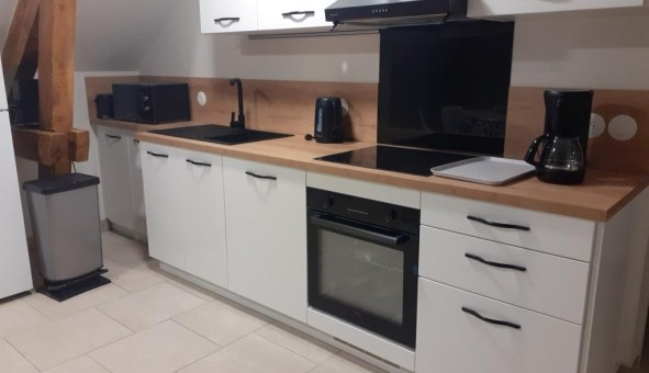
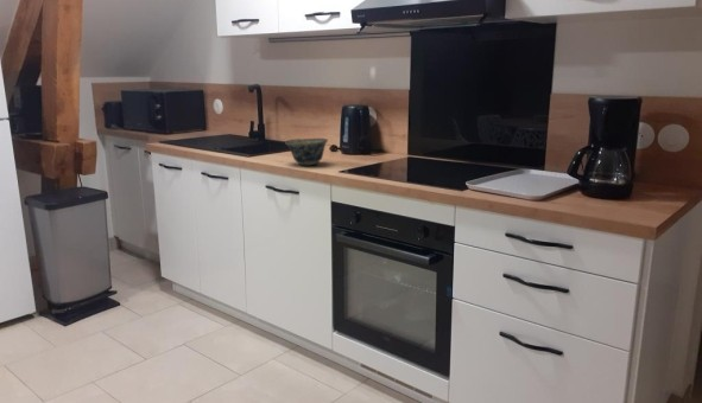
+ bowl [284,137,329,166]
